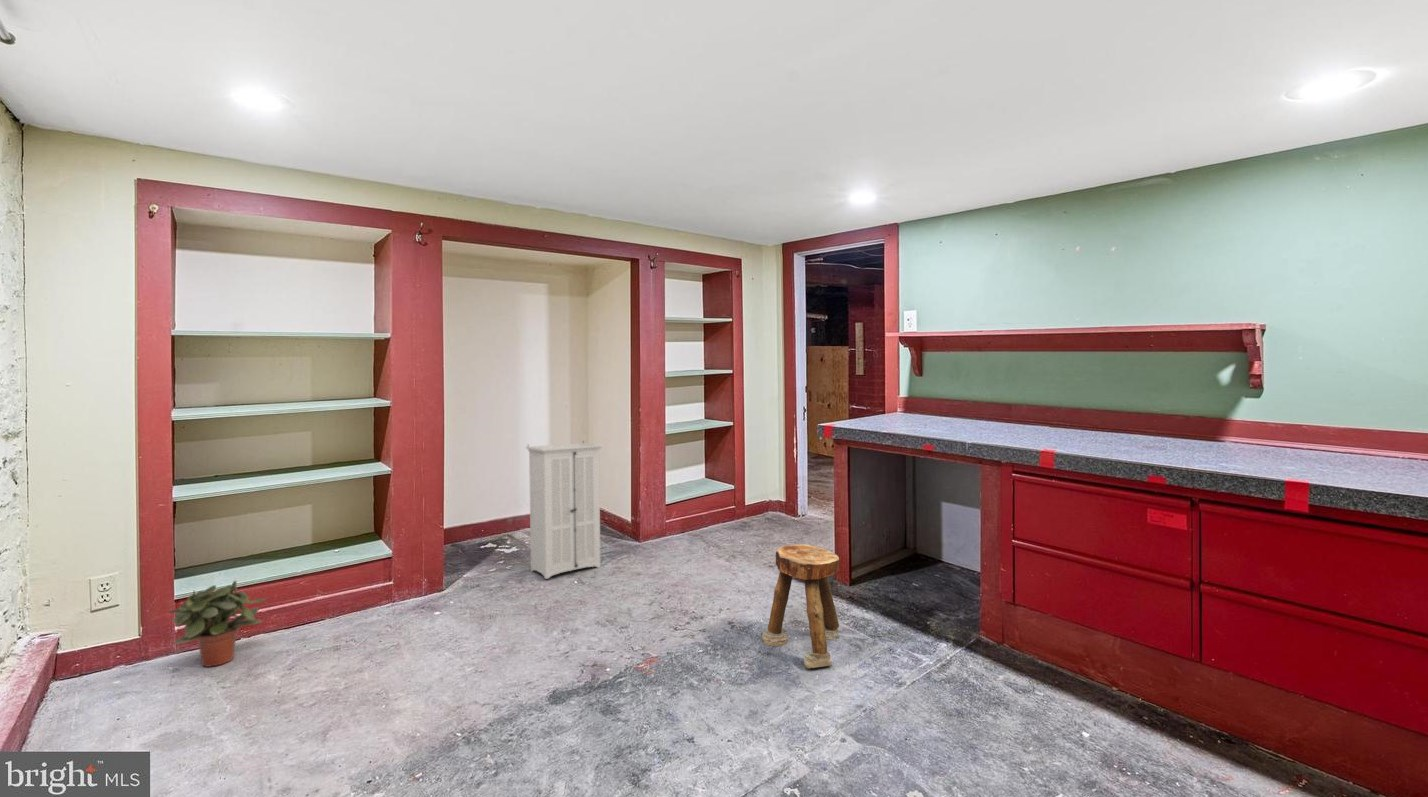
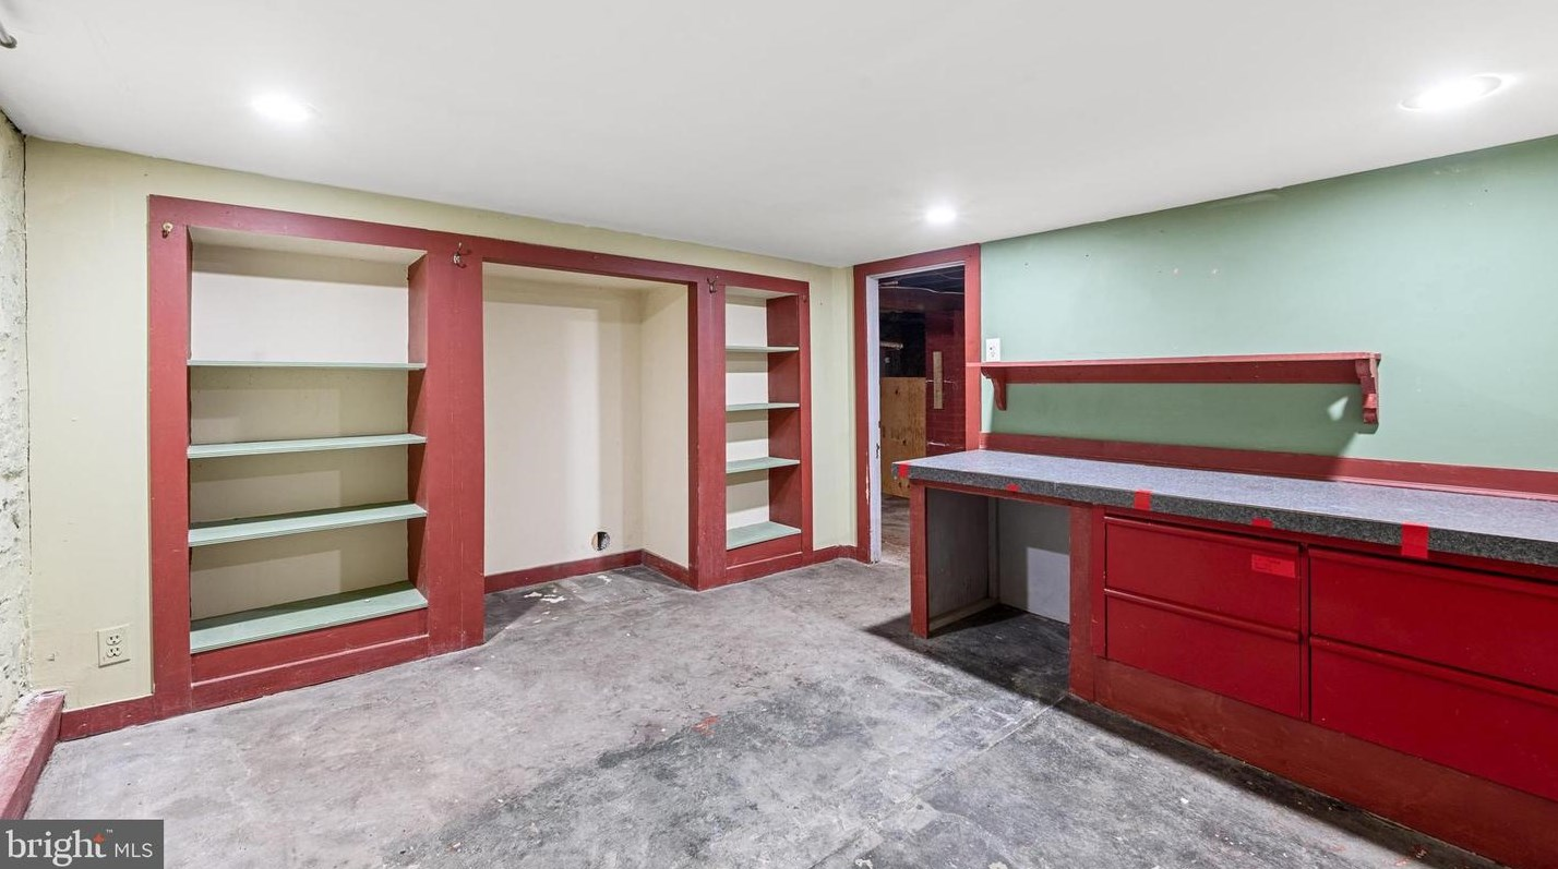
- storage cabinet [525,441,605,580]
- potted plant [166,580,267,668]
- stool [761,543,840,669]
